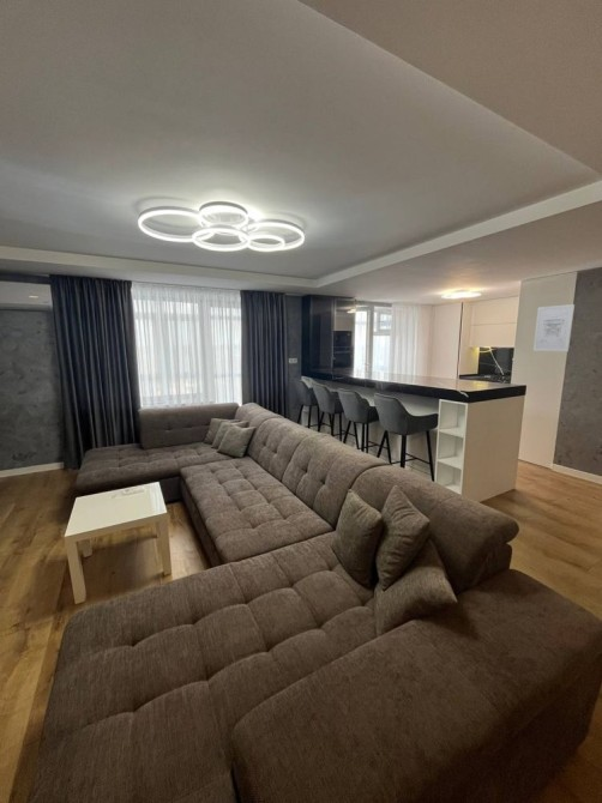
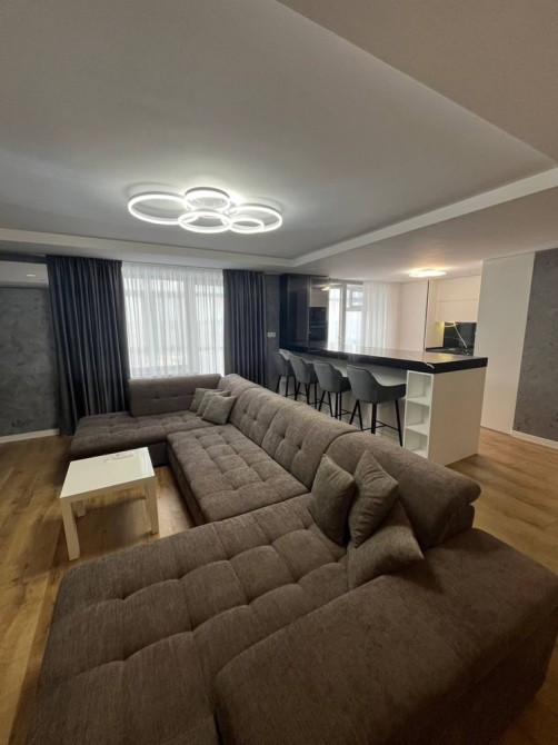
- wall art [532,303,576,352]
